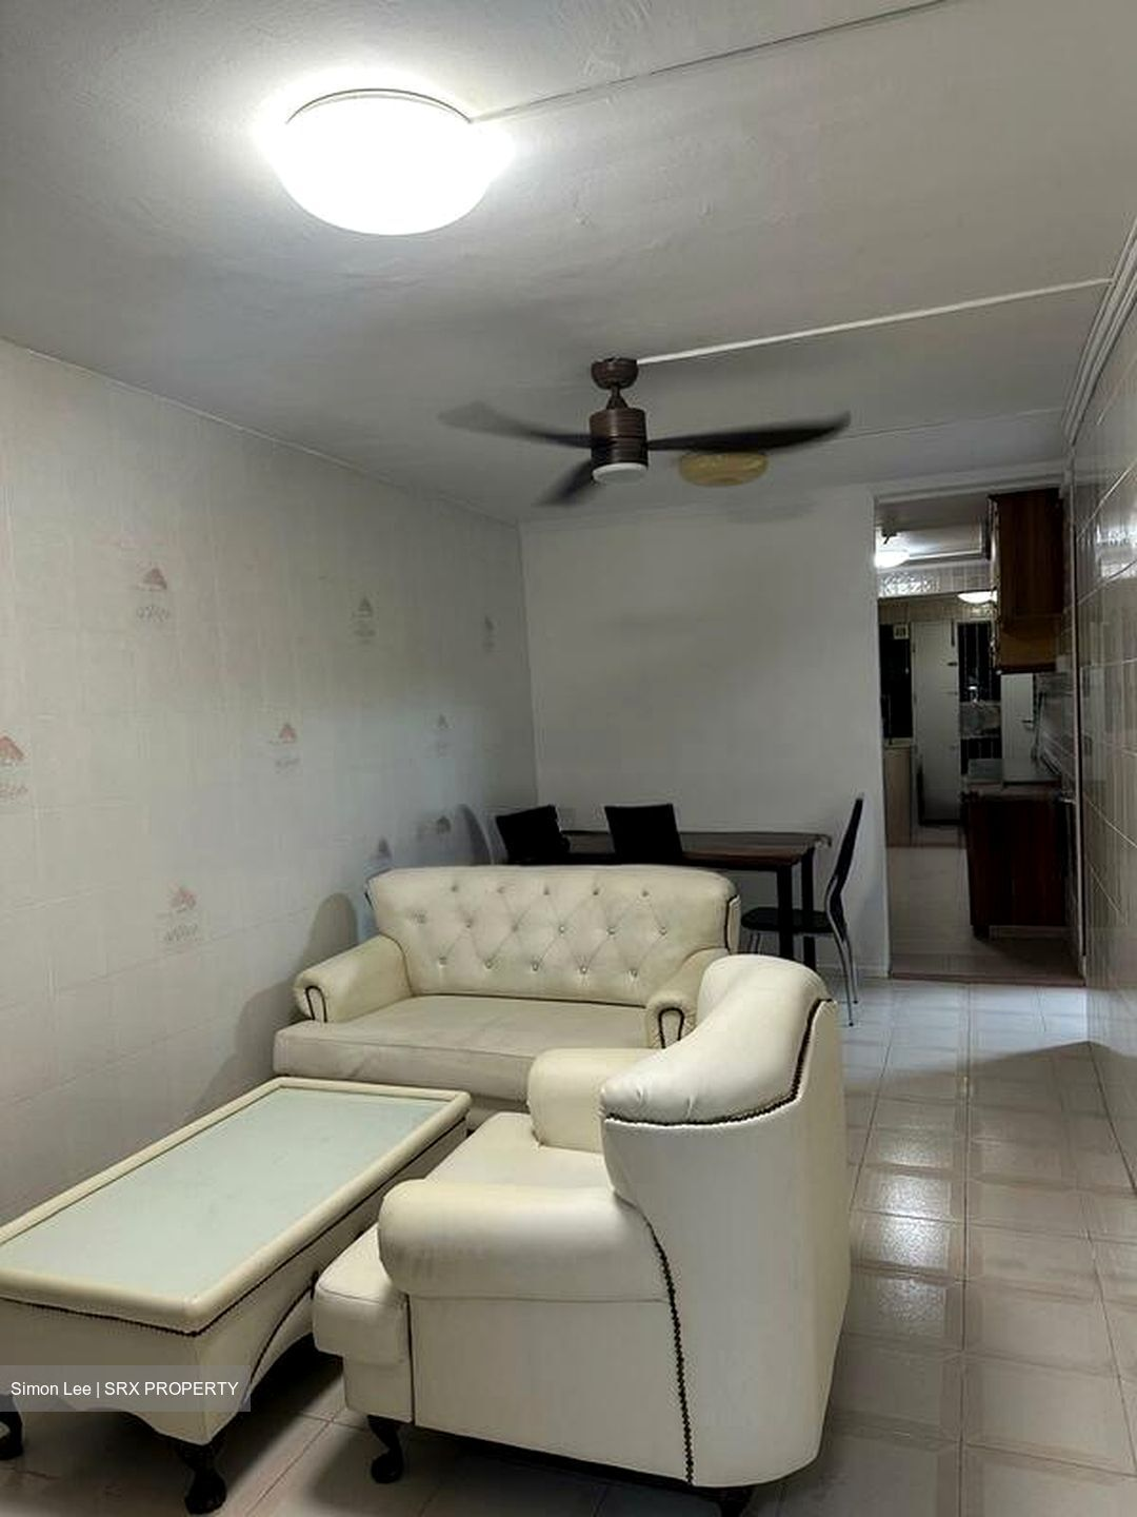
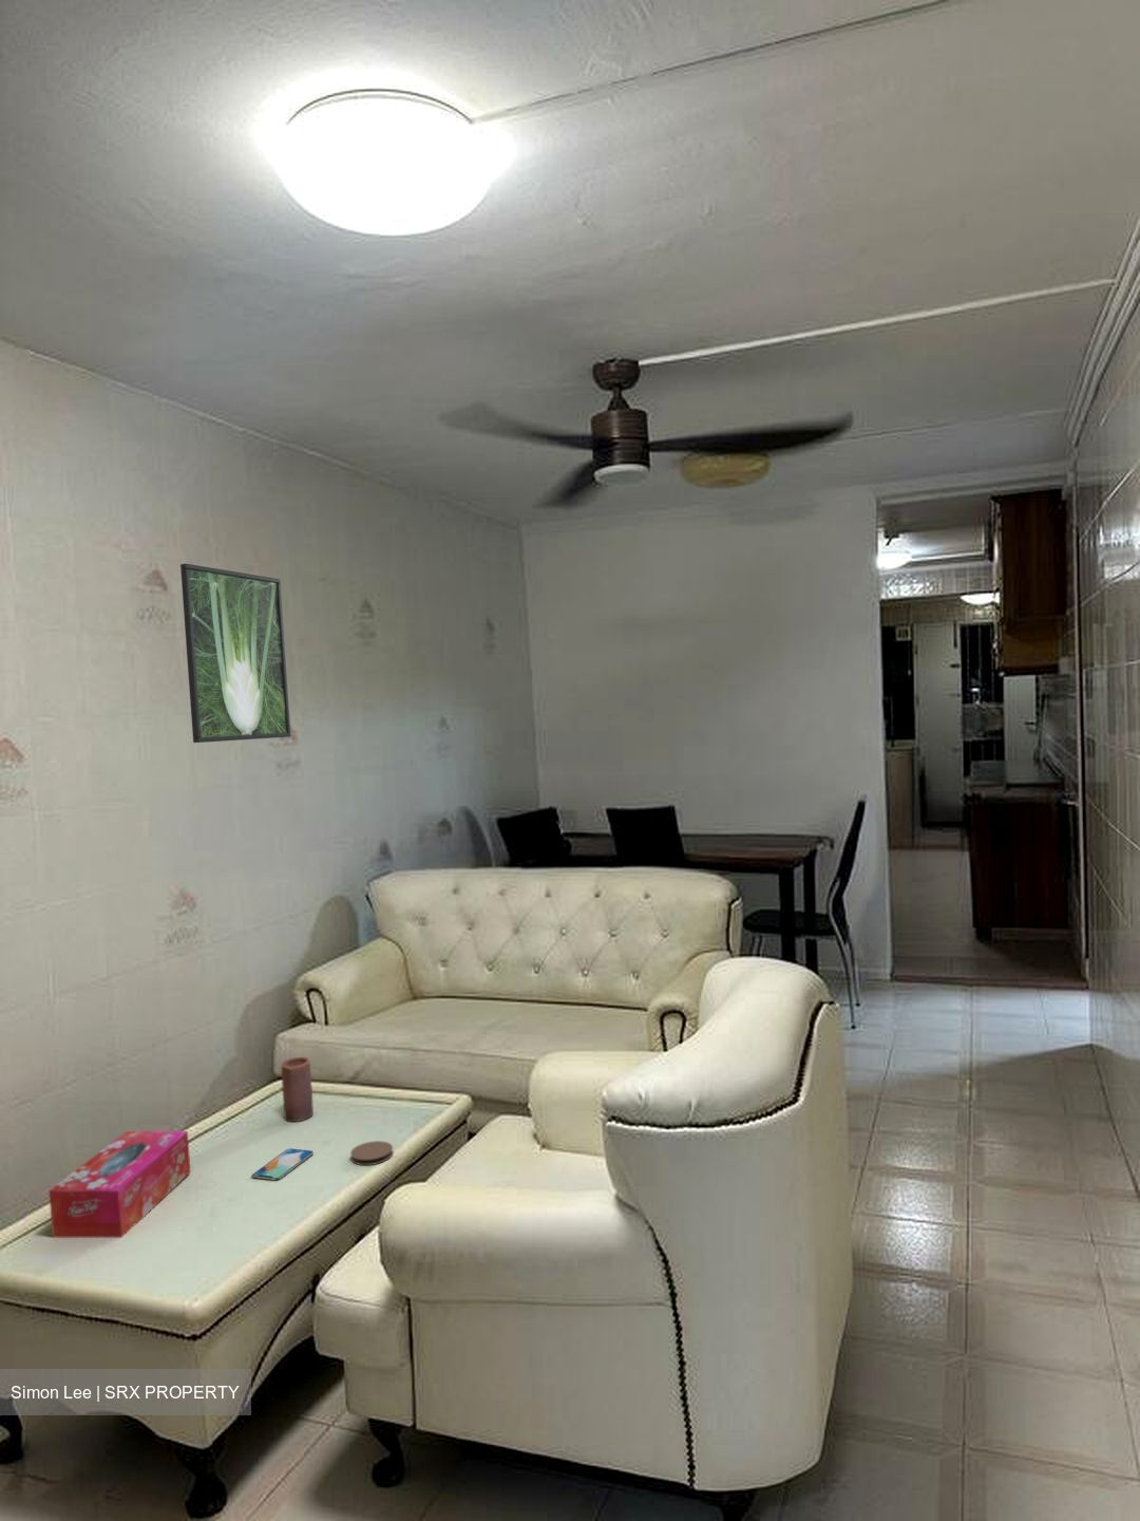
+ tissue box [48,1129,192,1240]
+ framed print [180,563,291,744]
+ candle [280,1056,315,1123]
+ smartphone [250,1147,315,1181]
+ coaster [350,1140,394,1166]
